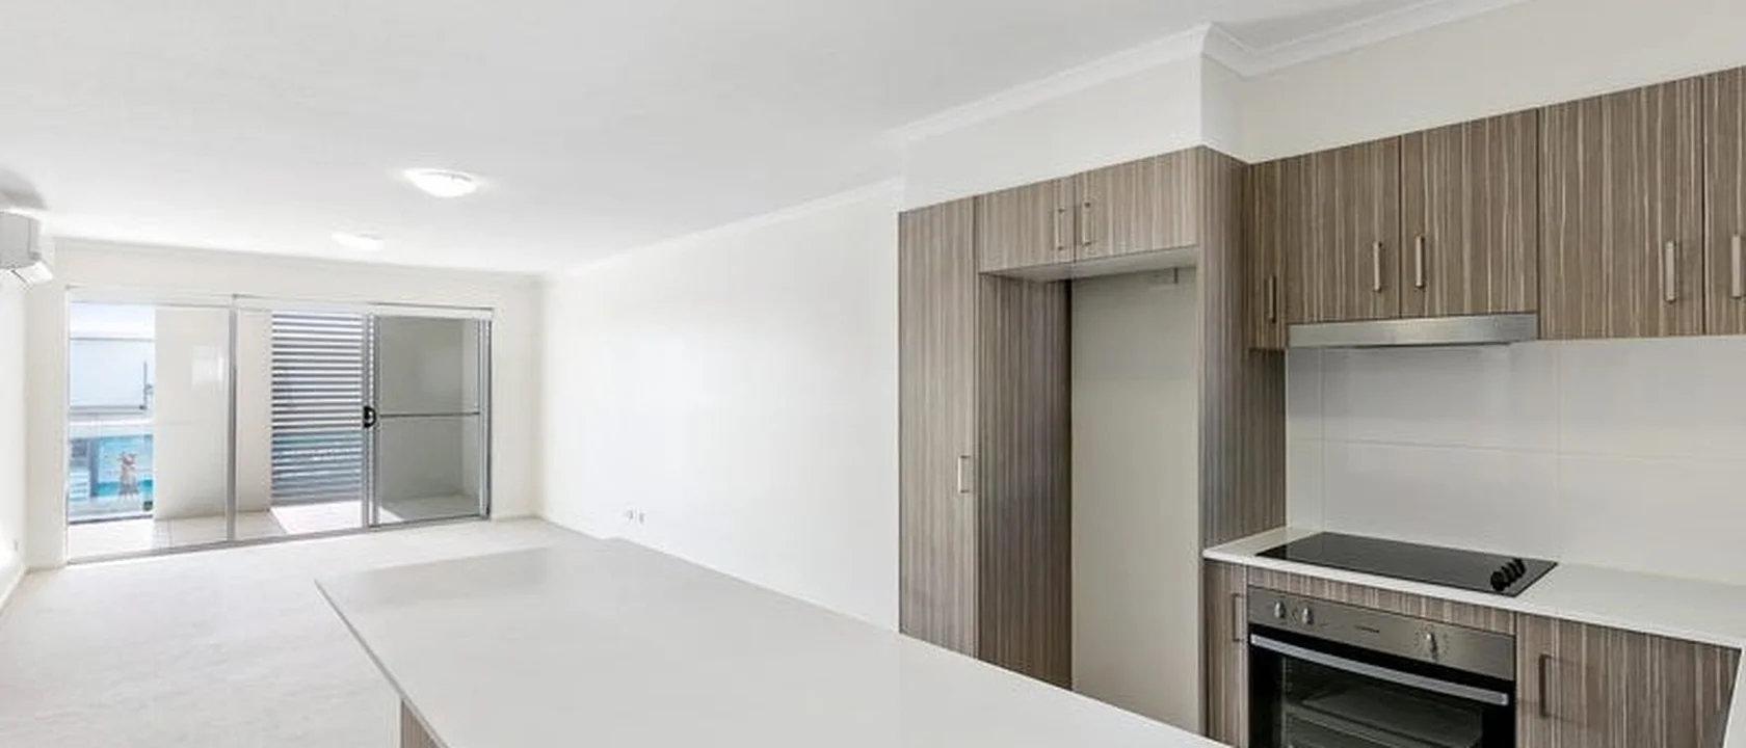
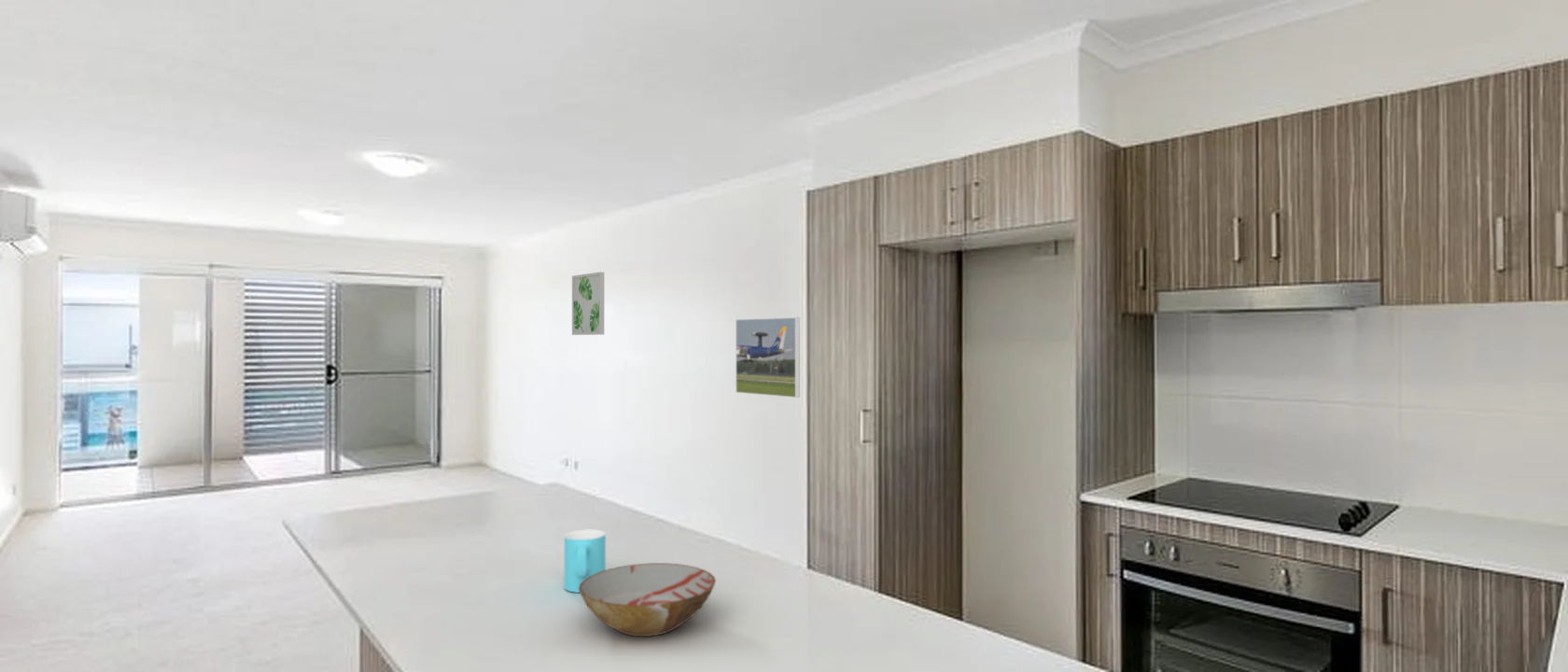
+ cup [564,529,607,594]
+ bowl [579,562,717,637]
+ wall art [571,271,605,336]
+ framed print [735,316,801,399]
